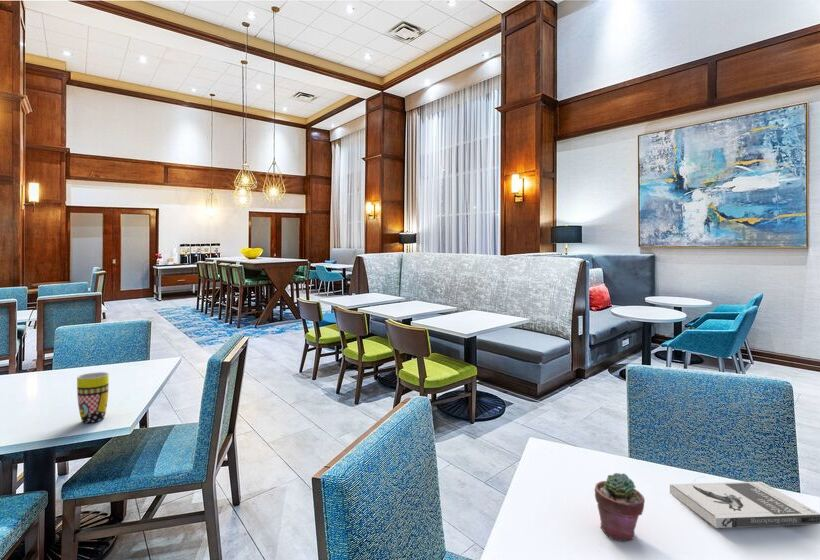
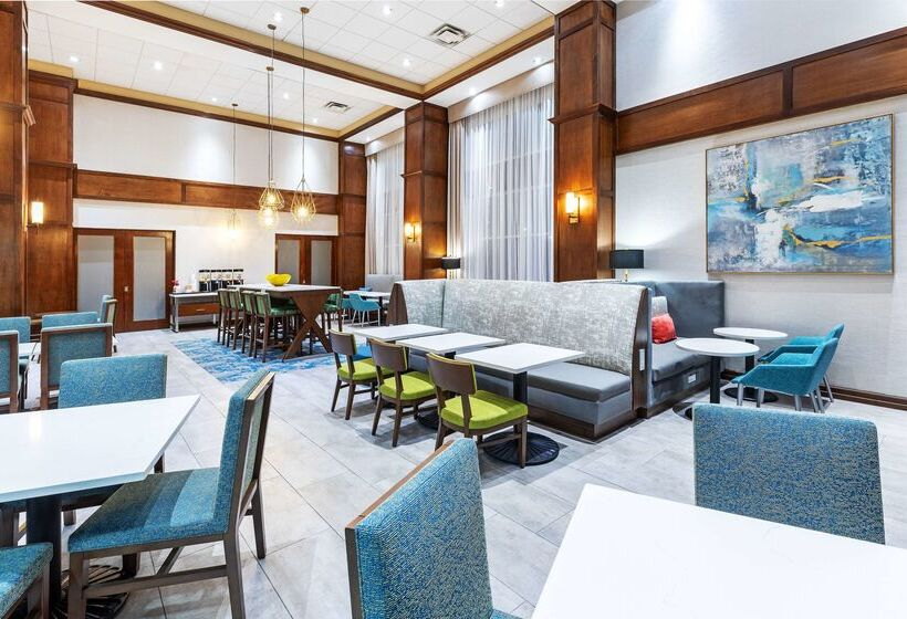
- mug [76,371,110,424]
- book [669,481,820,529]
- potted succulent [594,472,646,542]
